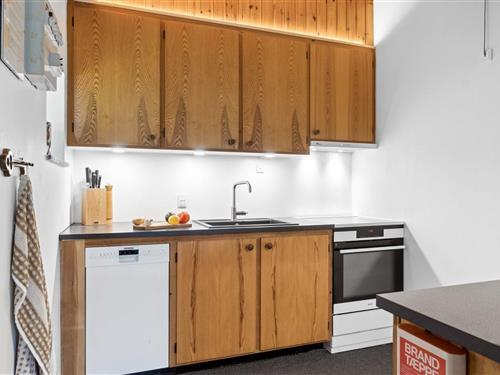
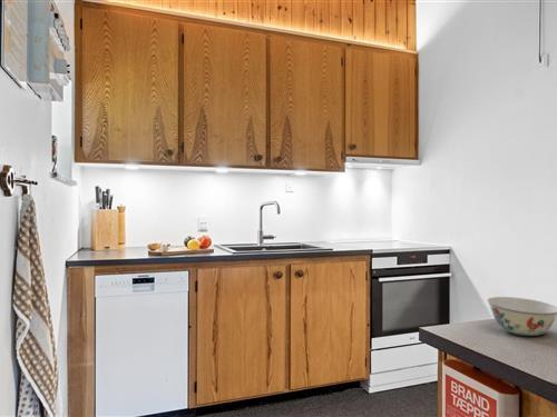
+ chinaware [487,296,557,337]
